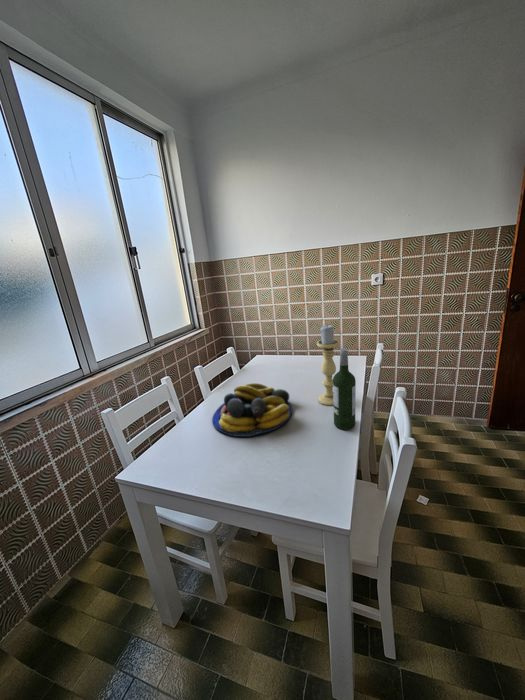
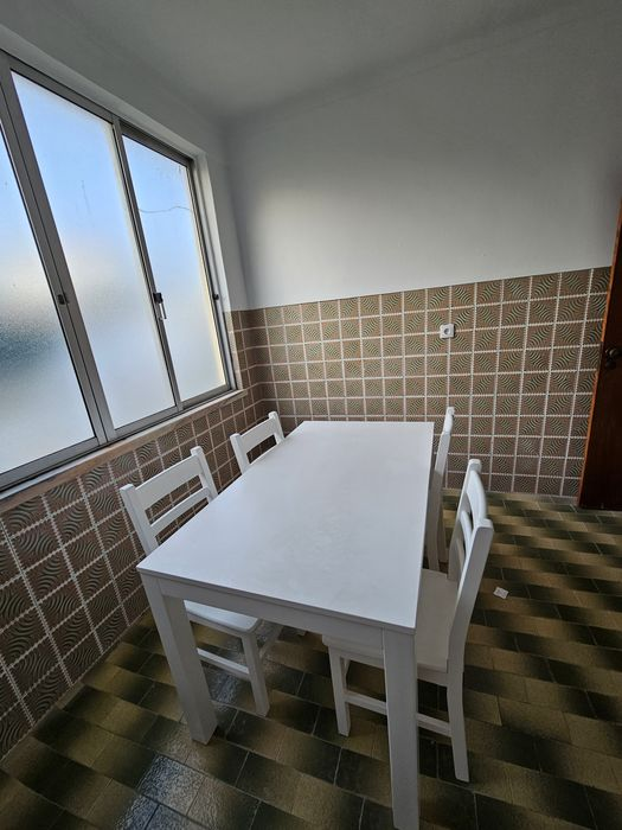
- wine bottle [332,348,357,431]
- candle holder [316,324,340,407]
- fruit bowl [211,382,293,438]
